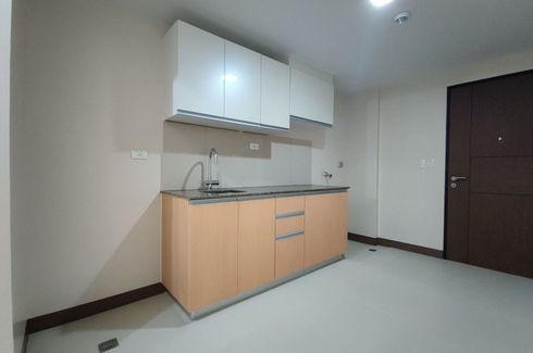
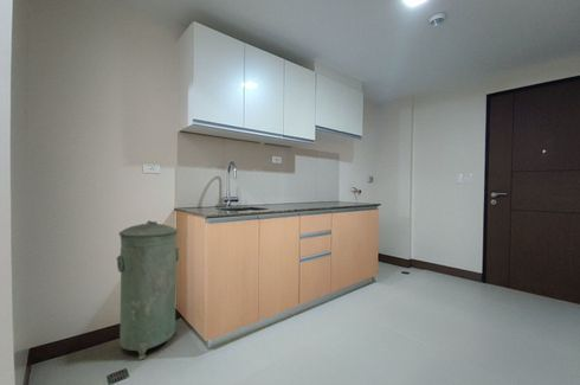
+ trash can [116,219,180,361]
